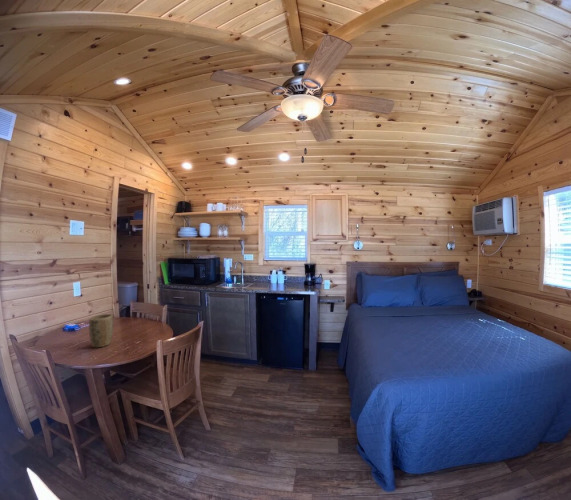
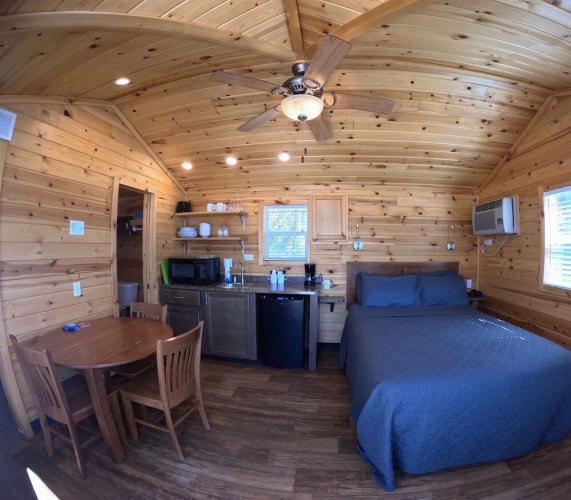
- plant pot [88,313,114,349]
